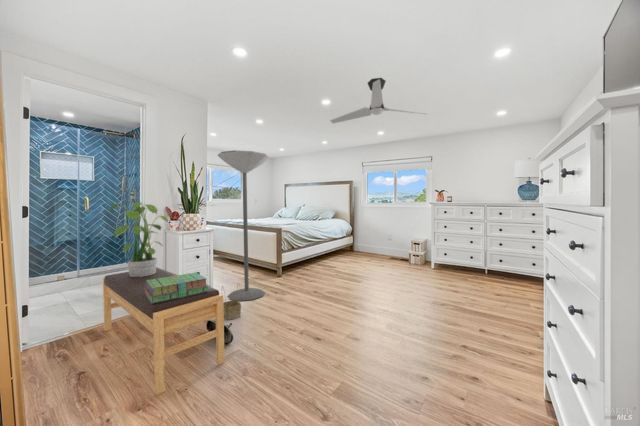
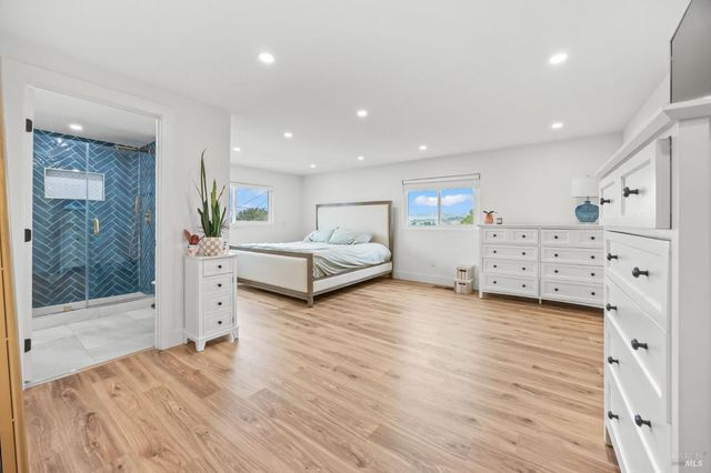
- ceiling fan [329,77,426,124]
- potted plant [109,201,169,277]
- basket [221,283,242,321]
- bench [102,267,226,395]
- floor lamp [217,149,270,302]
- stack of books [144,272,210,304]
- shoe [206,319,234,346]
